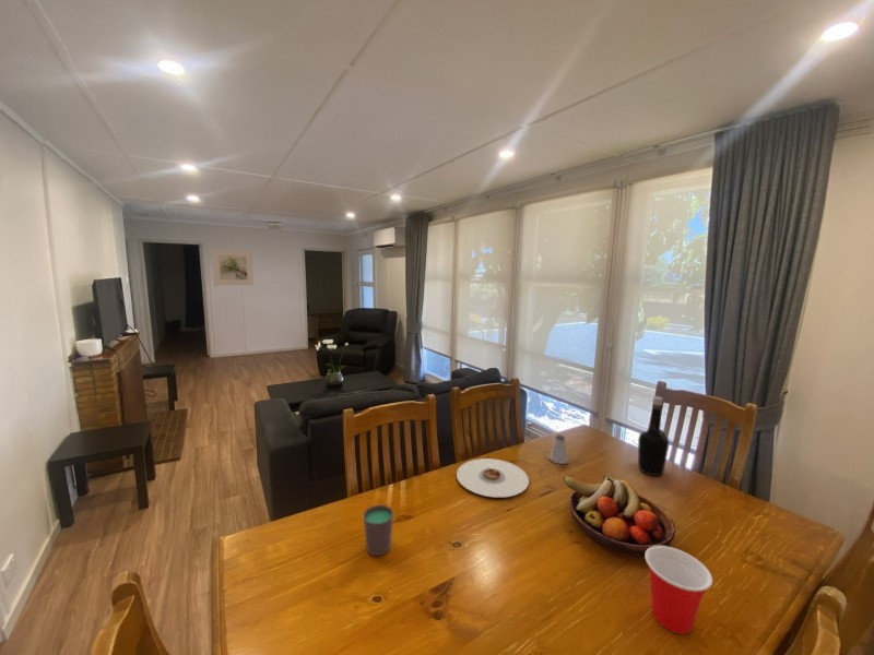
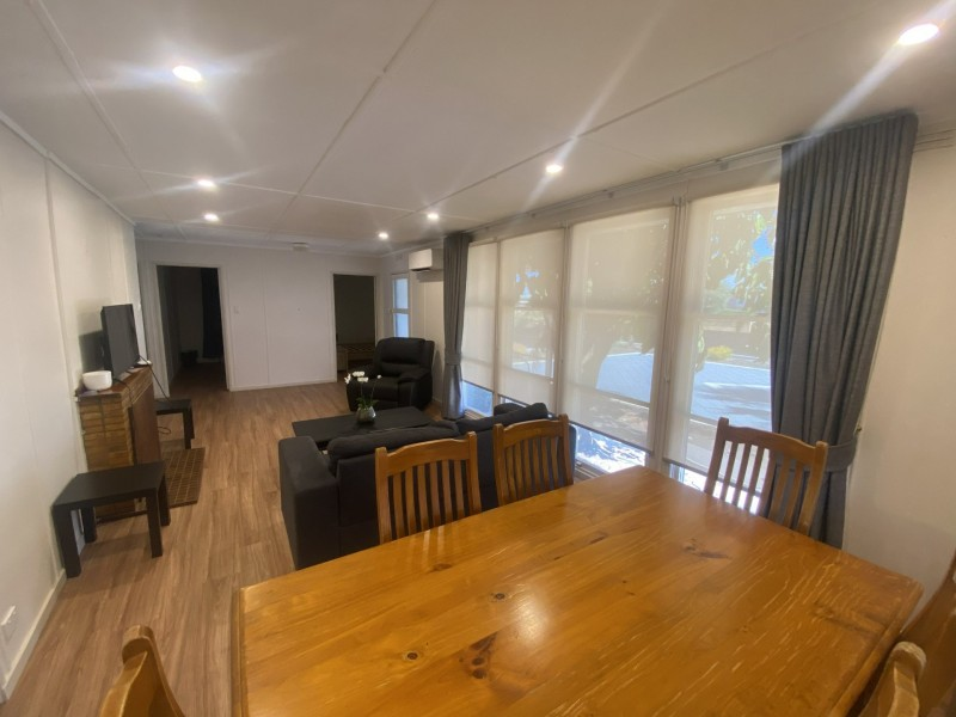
- bottle [637,395,671,477]
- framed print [211,249,255,286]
- fruit bowl [563,474,676,557]
- saltshaker [548,433,569,465]
- plate [456,457,530,498]
- cup [363,503,394,557]
- cup [643,546,713,635]
